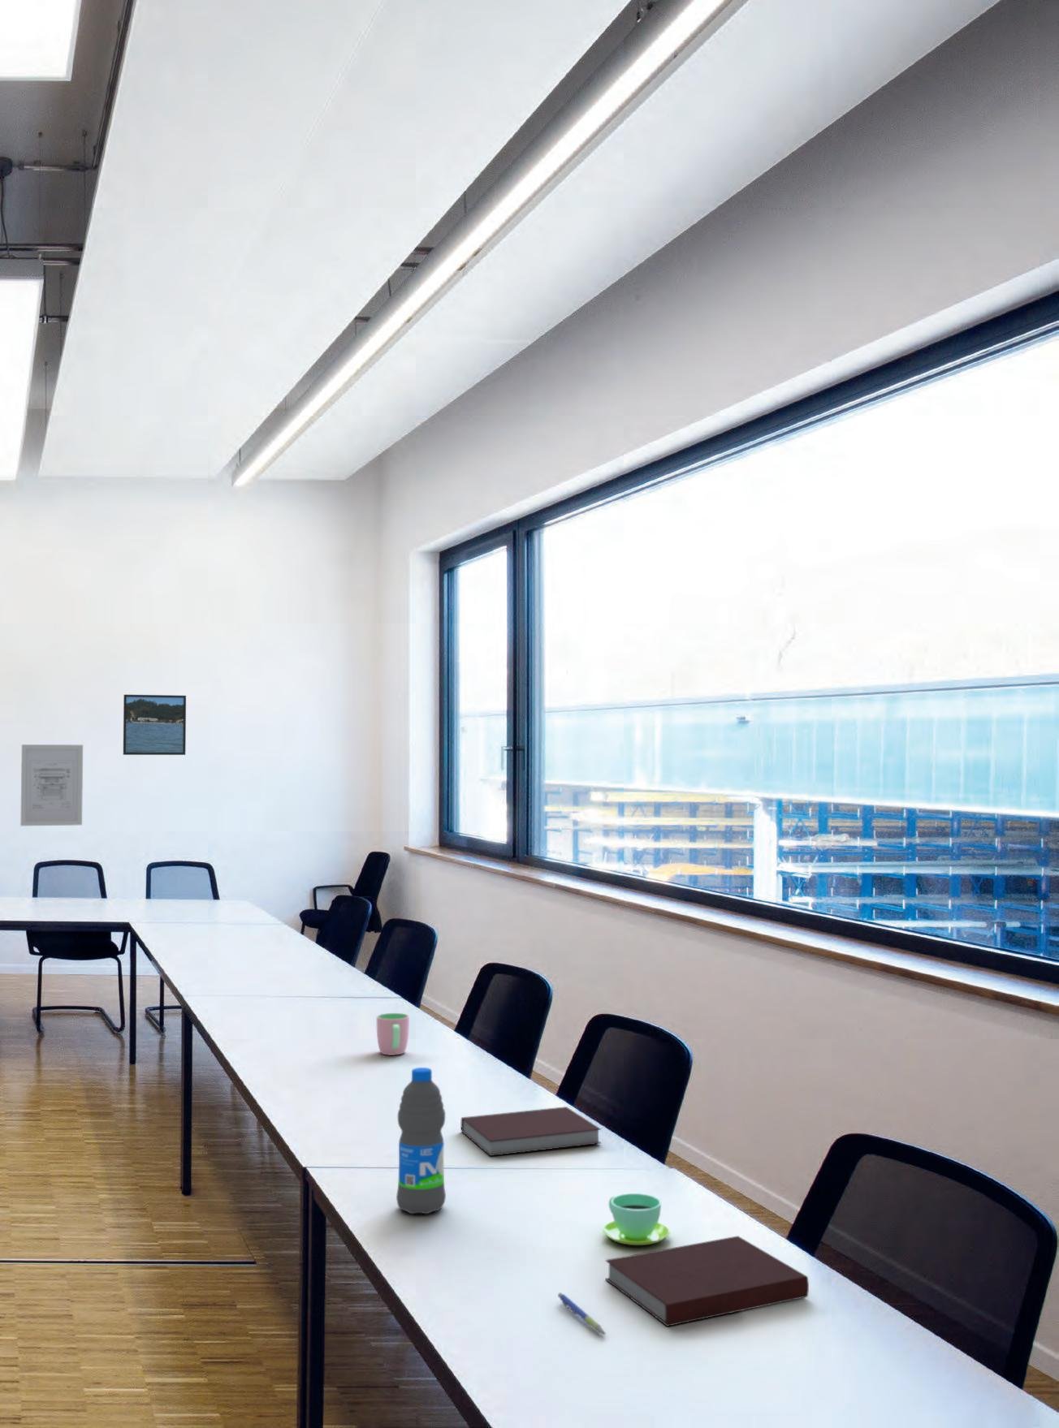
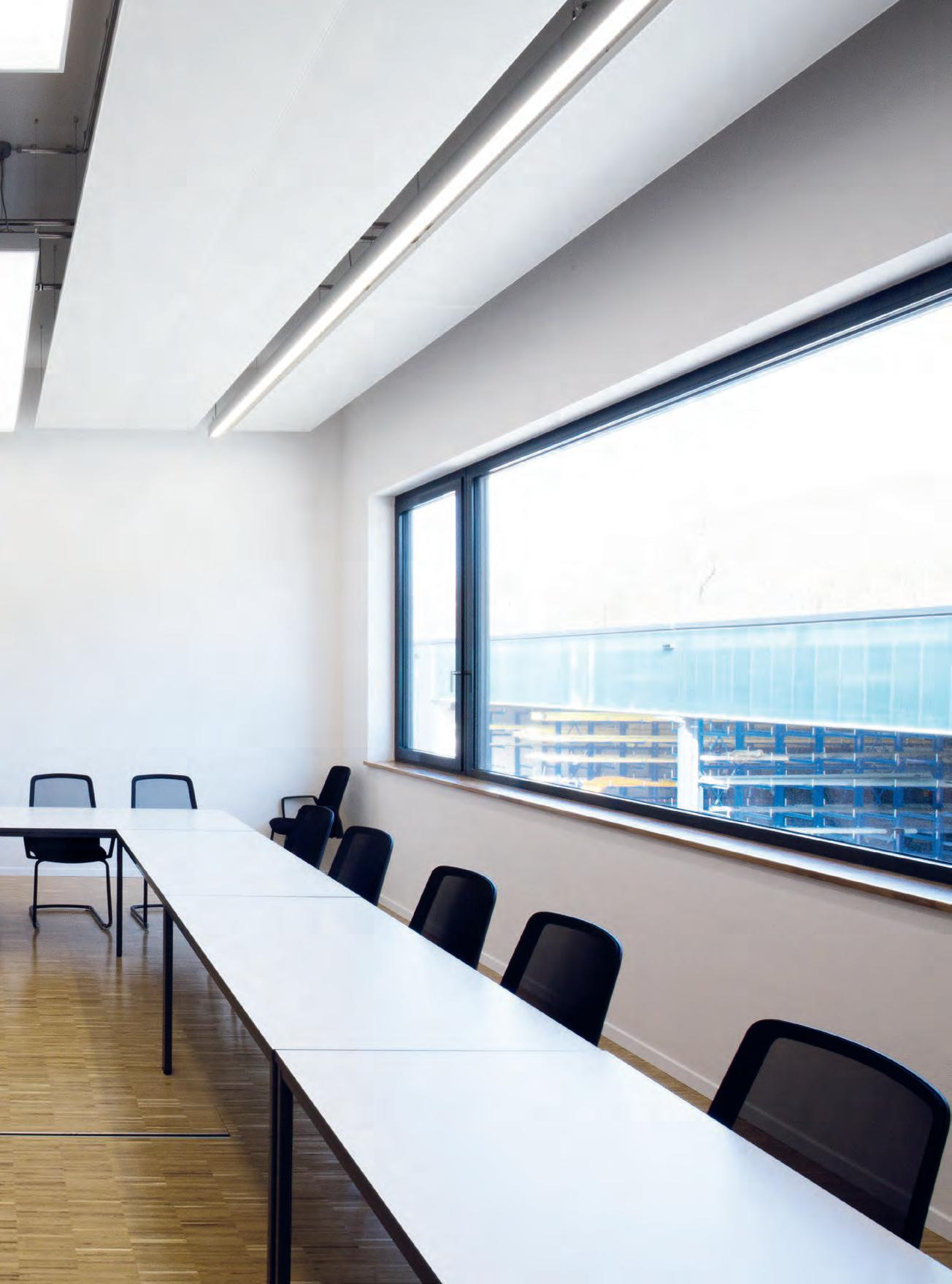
- pen [557,1291,606,1336]
- notebook [604,1234,810,1327]
- cup [602,1192,671,1246]
- water bottle [396,1067,447,1214]
- wall art [20,744,83,826]
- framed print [122,694,187,756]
- cup [376,1012,410,1057]
- notebook [459,1105,602,1157]
